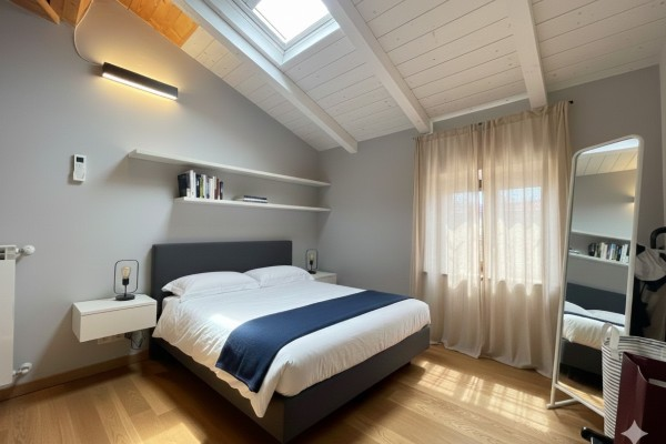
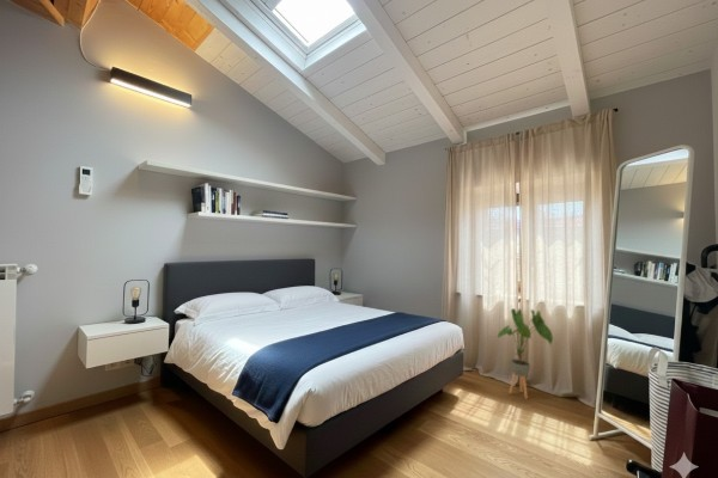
+ house plant [495,307,554,400]
